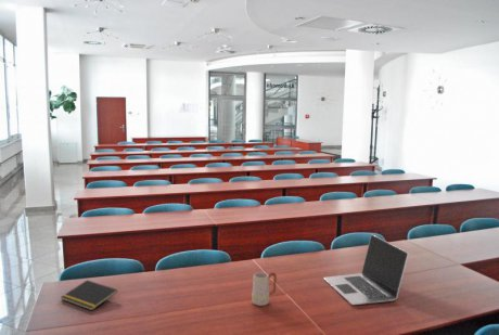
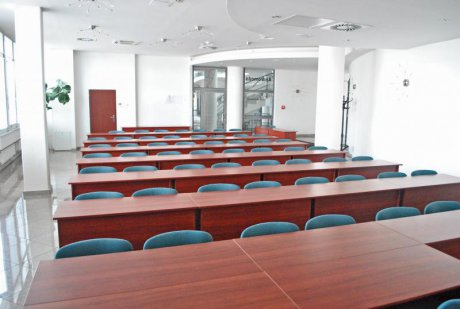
- notepad [61,279,118,311]
- laptop [322,233,410,306]
- mug [251,271,278,307]
